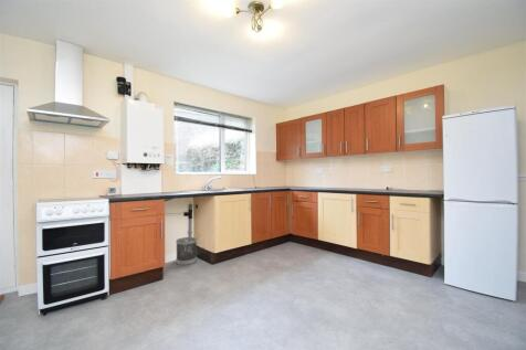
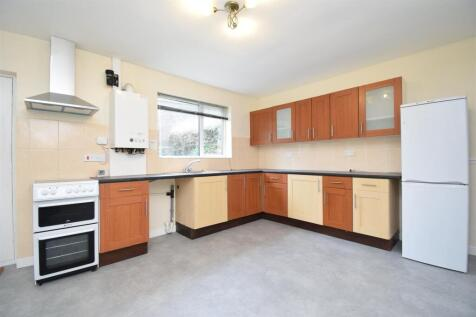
- wastebasket [175,236,198,266]
